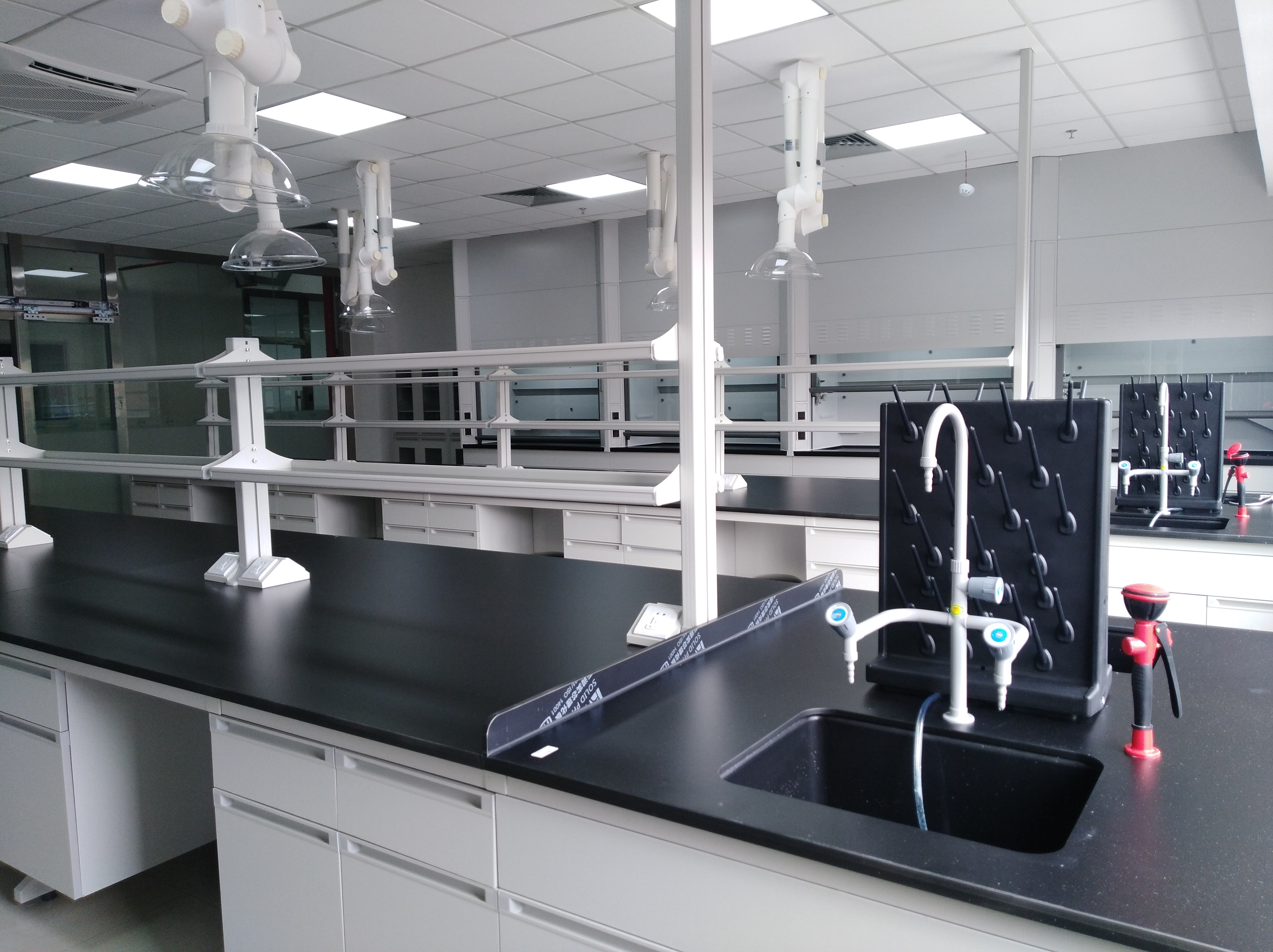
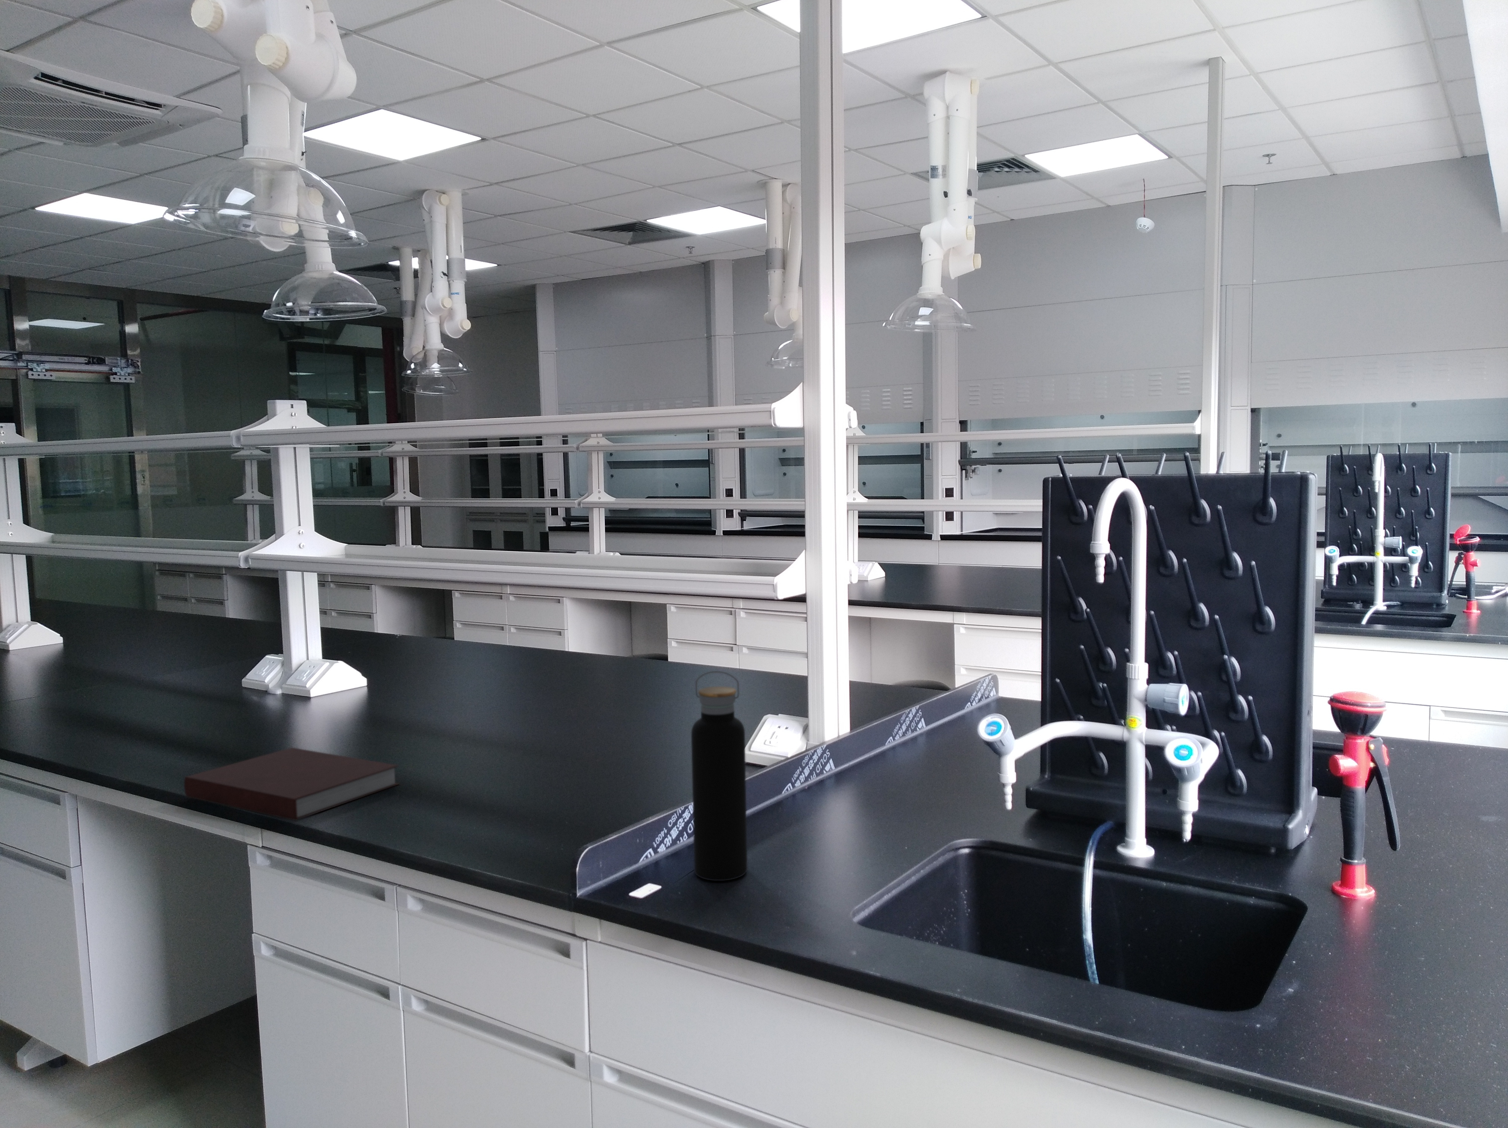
+ water bottle [691,671,747,882]
+ notebook [184,748,400,821]
